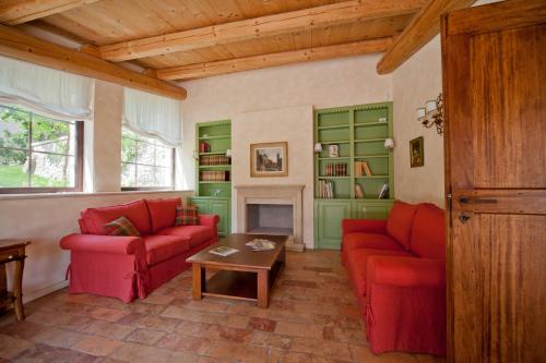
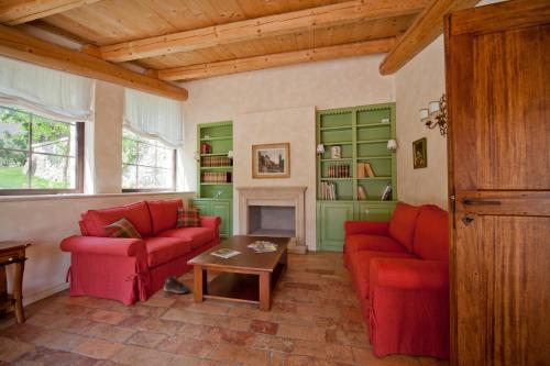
+ sneaker [163,274,191,295]
